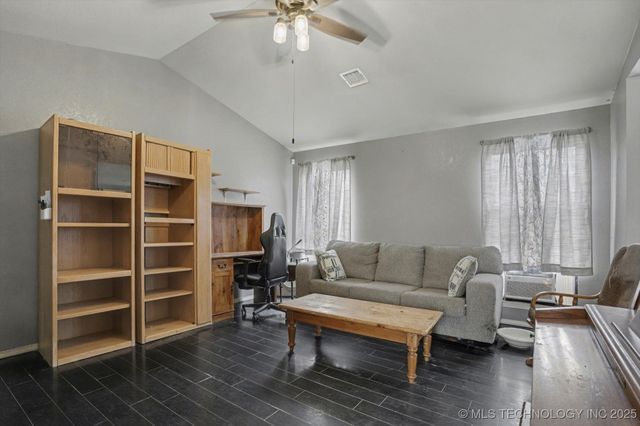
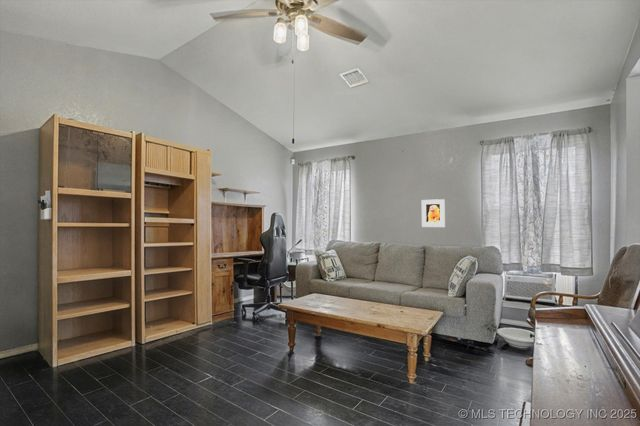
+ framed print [421,198,446,228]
